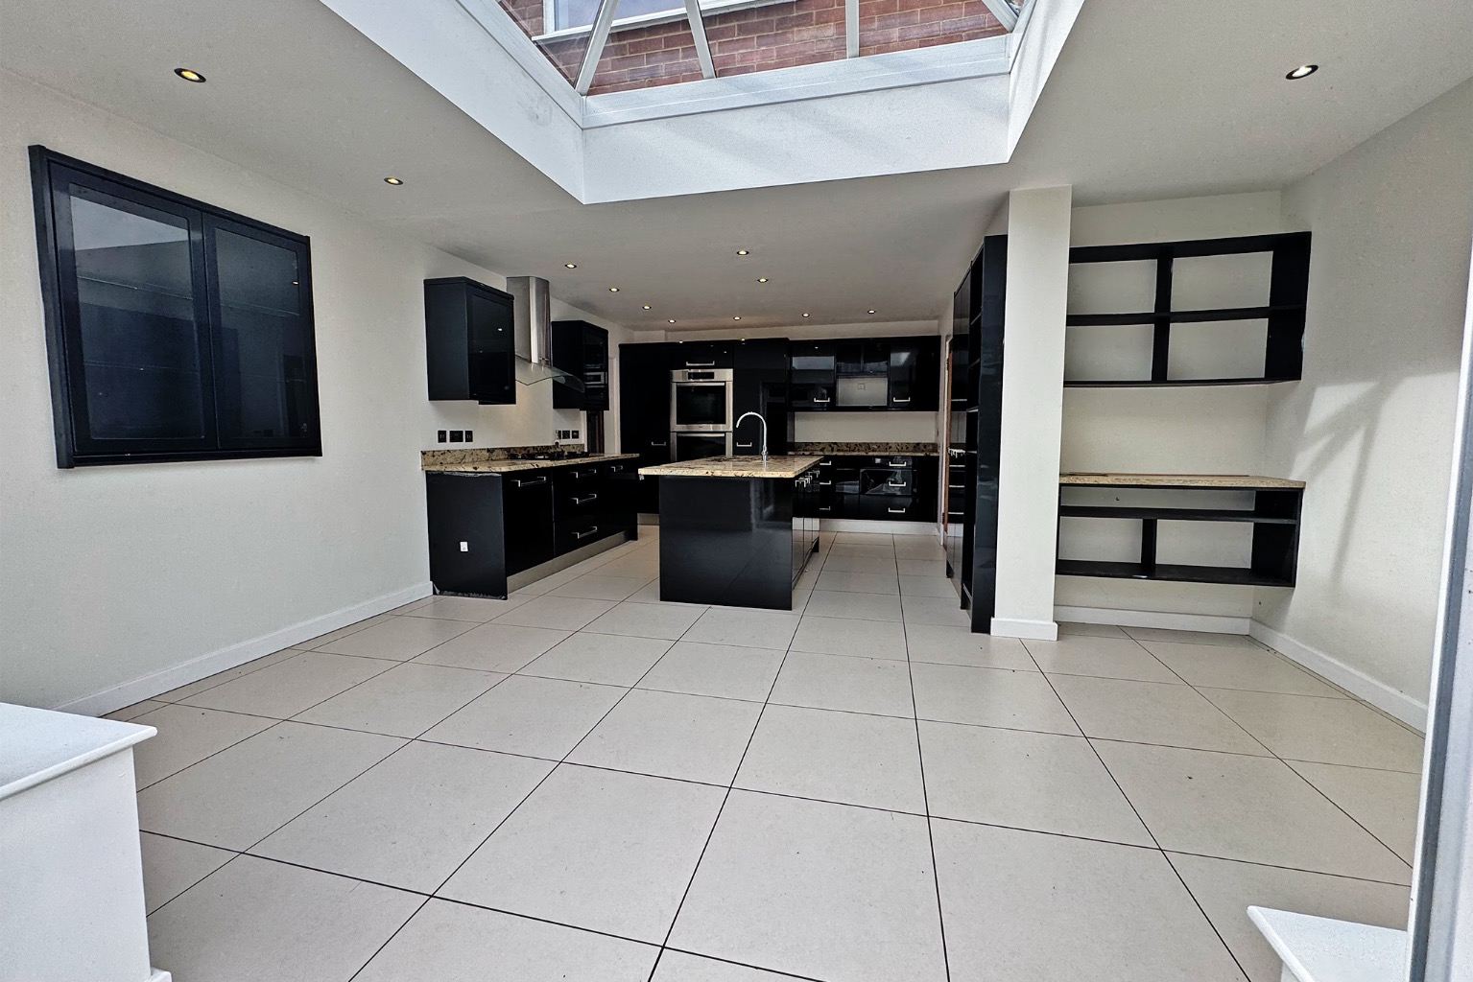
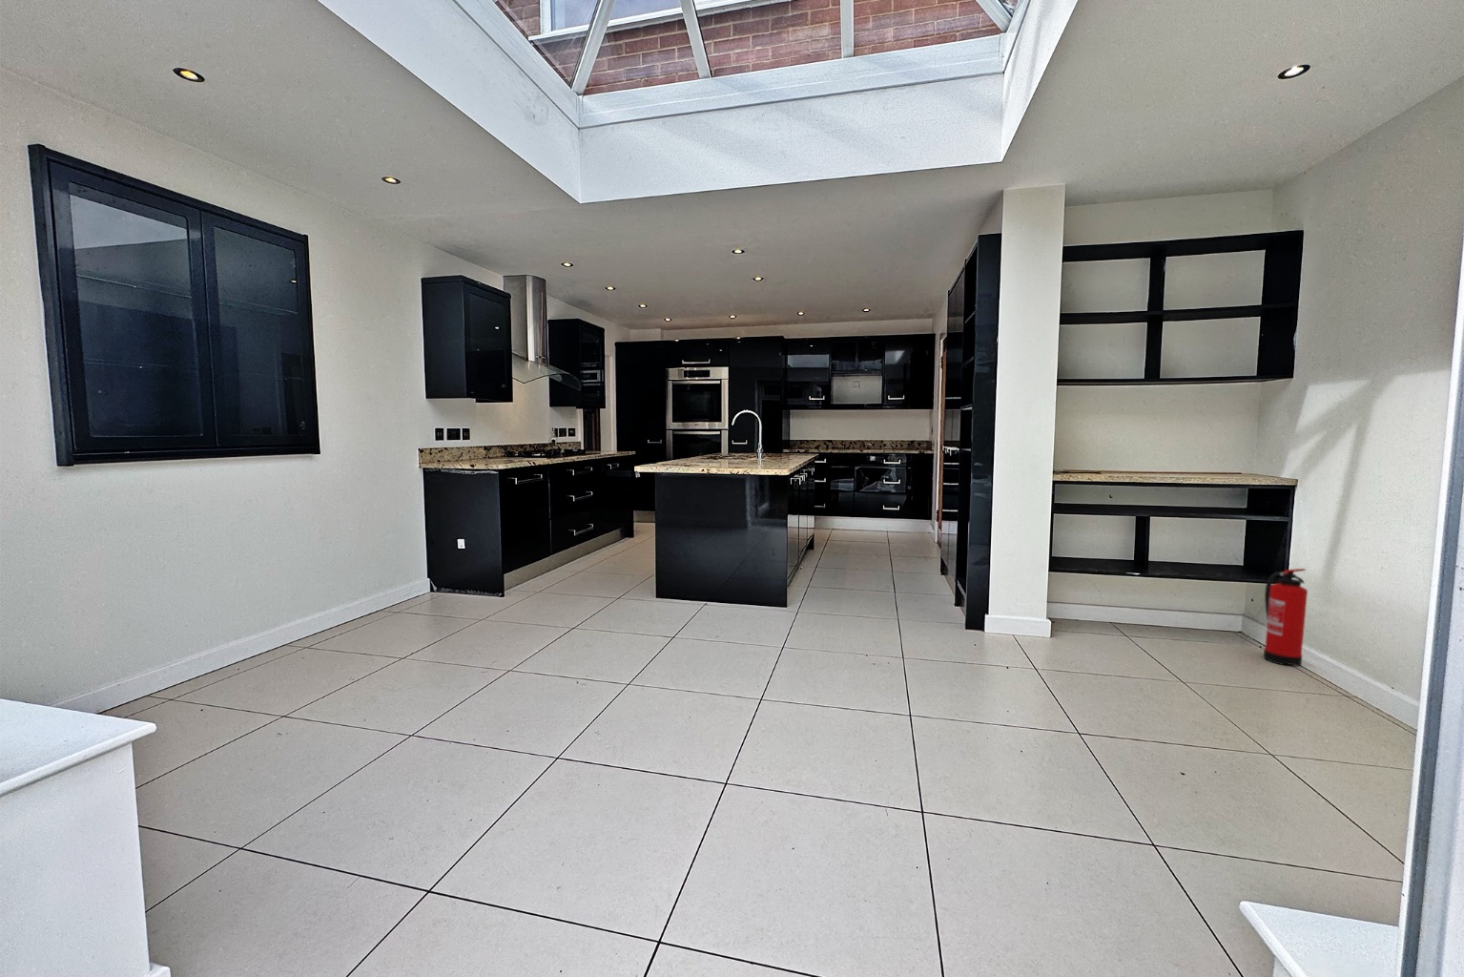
+ fire extinguisher [1262,568,1308,667]
